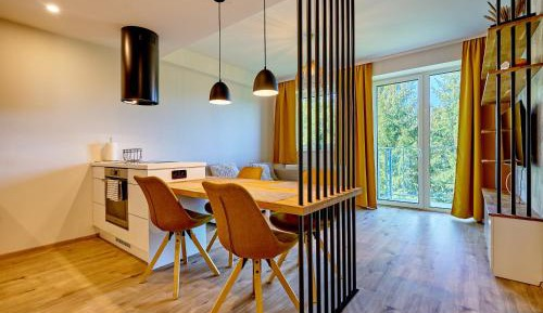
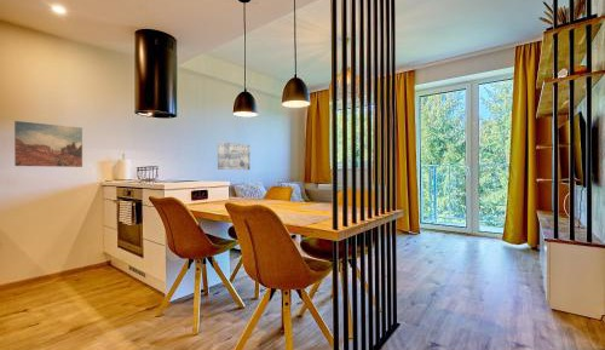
+ wall art [13,120,83,168]
+ wall art [217,140,252,171]
